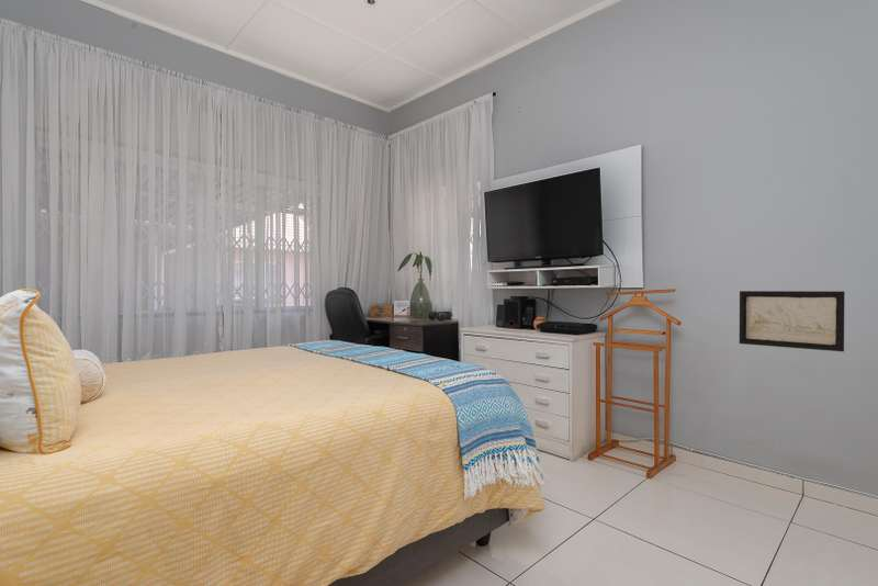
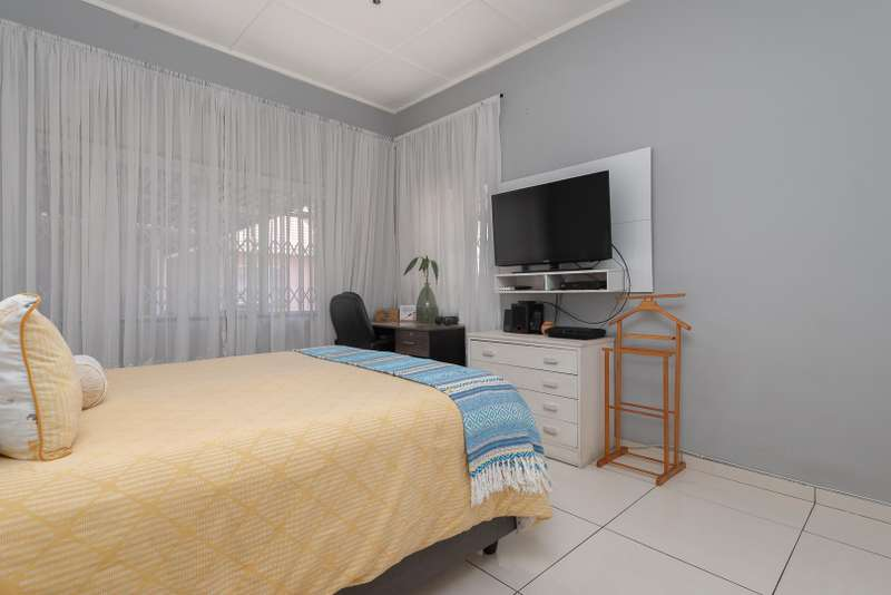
- wall art [739,290,846,352]
